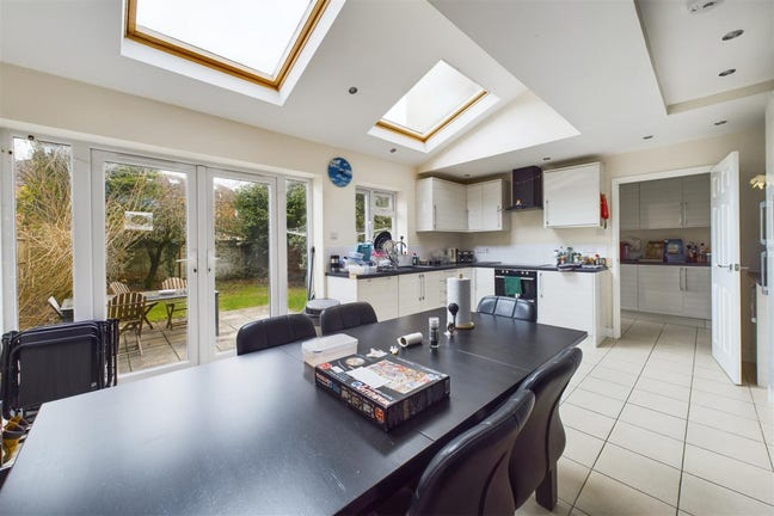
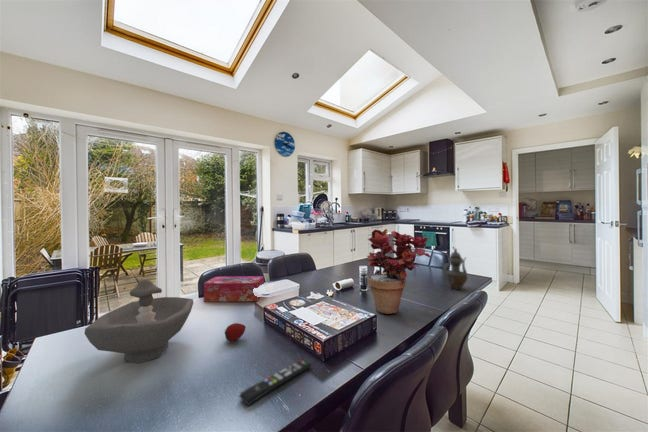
+ remote control [238,358,312,407]
+ tissue box [203,275,265,303]
+ potted plant [366,228,432,315]
+ decorative bowl [84,278,195,364]
+ fruit [224,322,247,342]
+ teapot [442,246,468,290]
